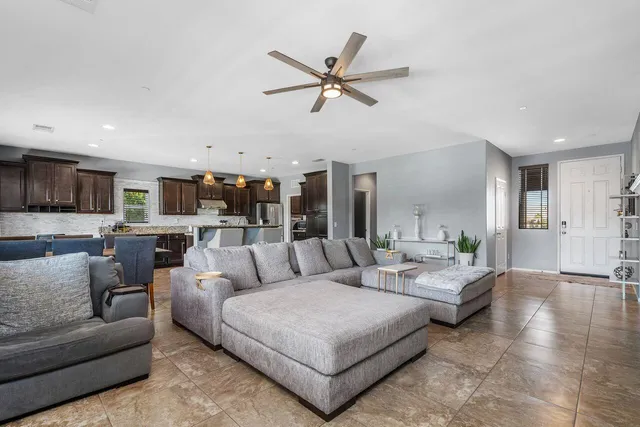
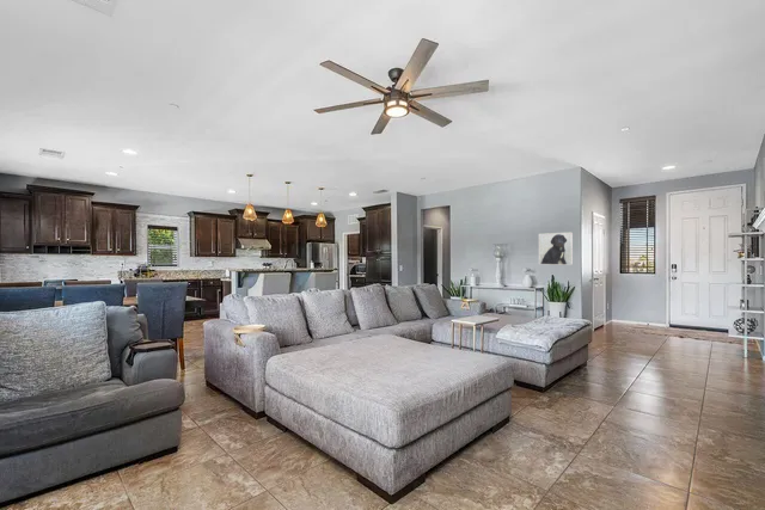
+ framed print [538,232,574,266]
